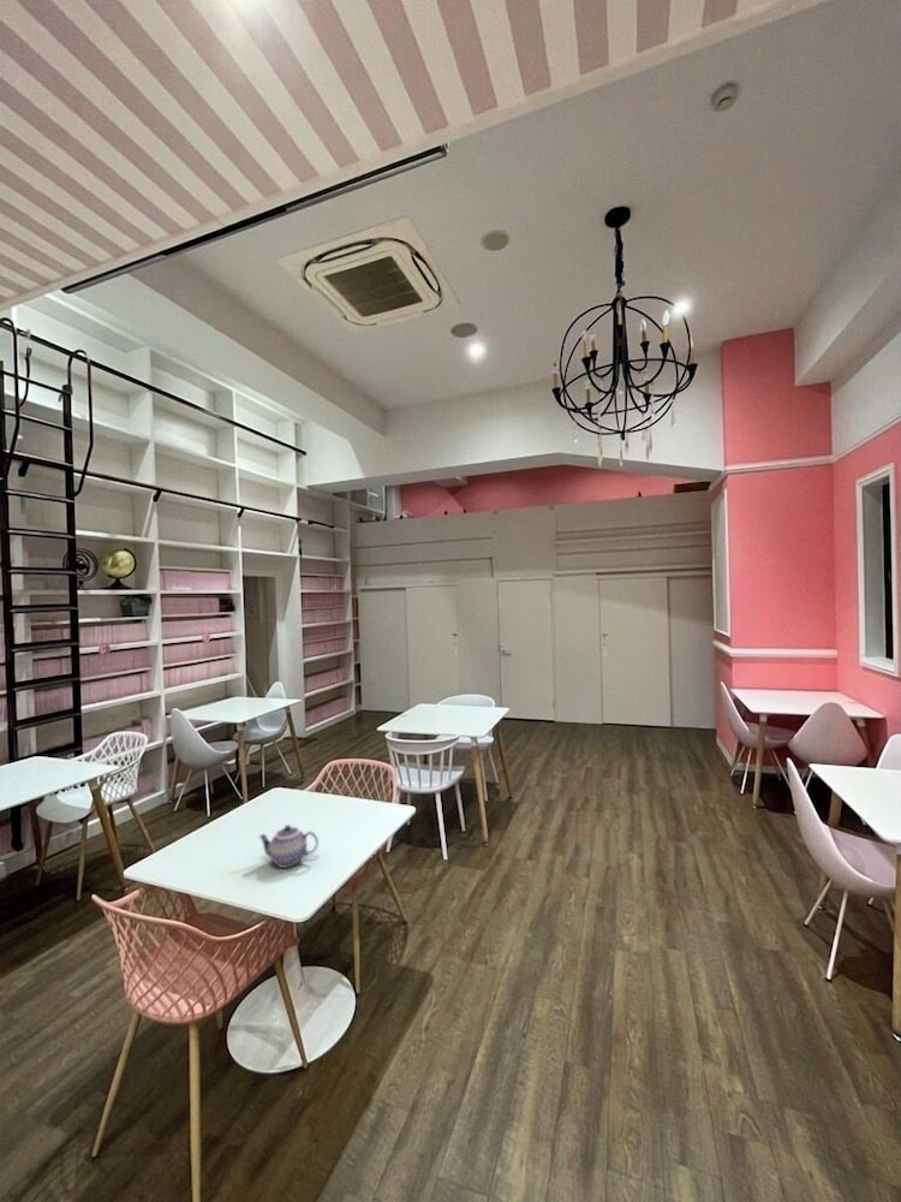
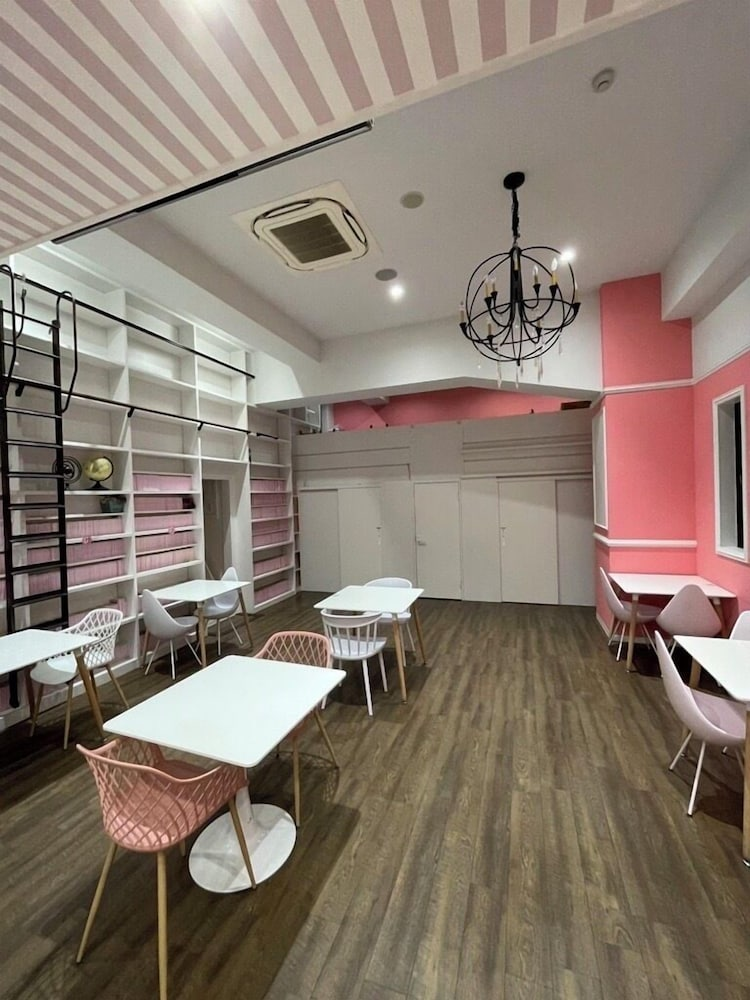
- teapot [257,823,320,869]
